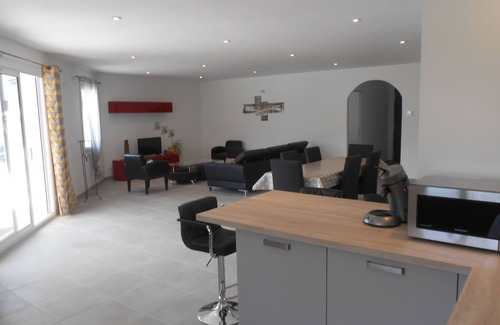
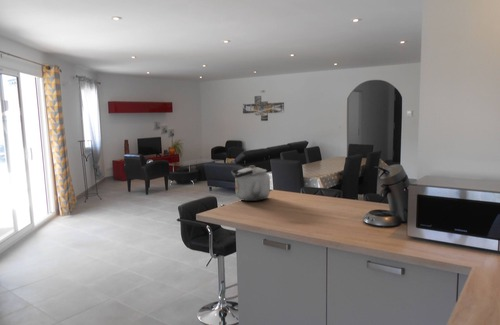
+ kettle [230,164,271,202]
